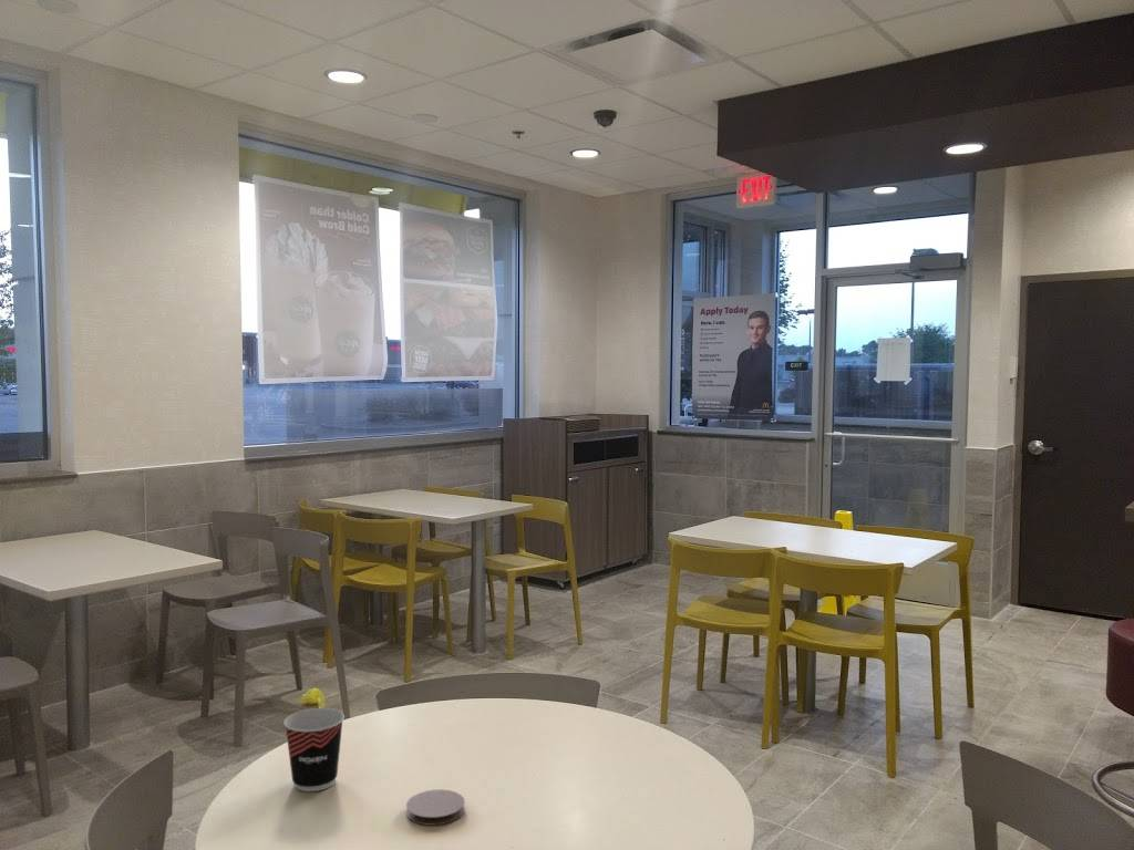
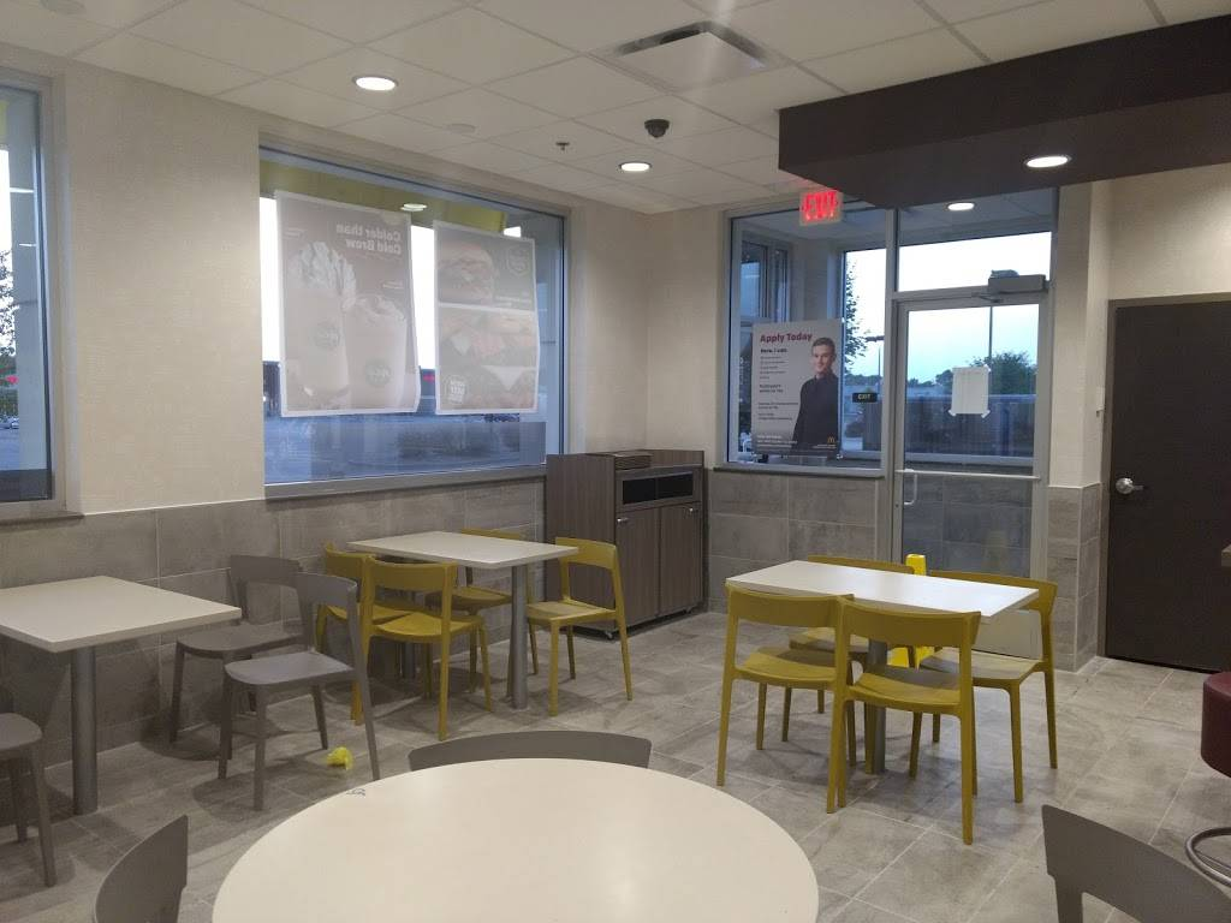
- coaster [405,788,466,827]
- cup [282,707,346,792]
